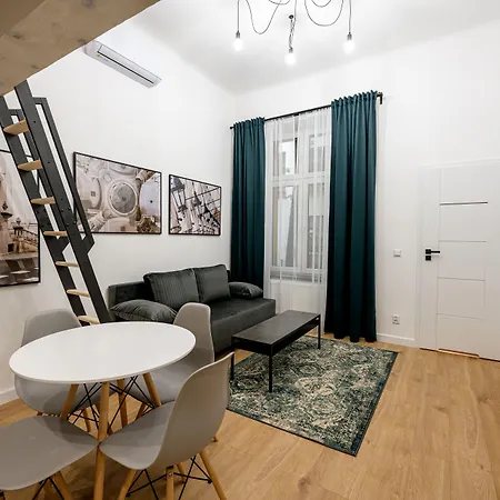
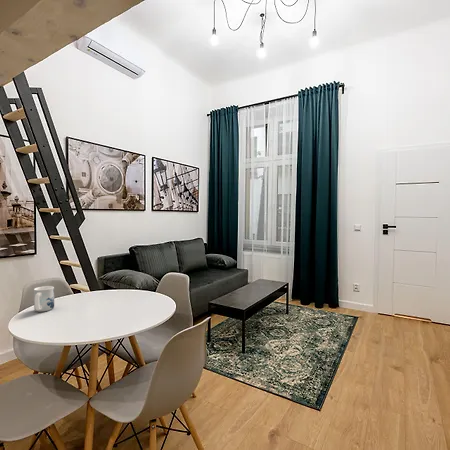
+ mug [33,285,55,313]
